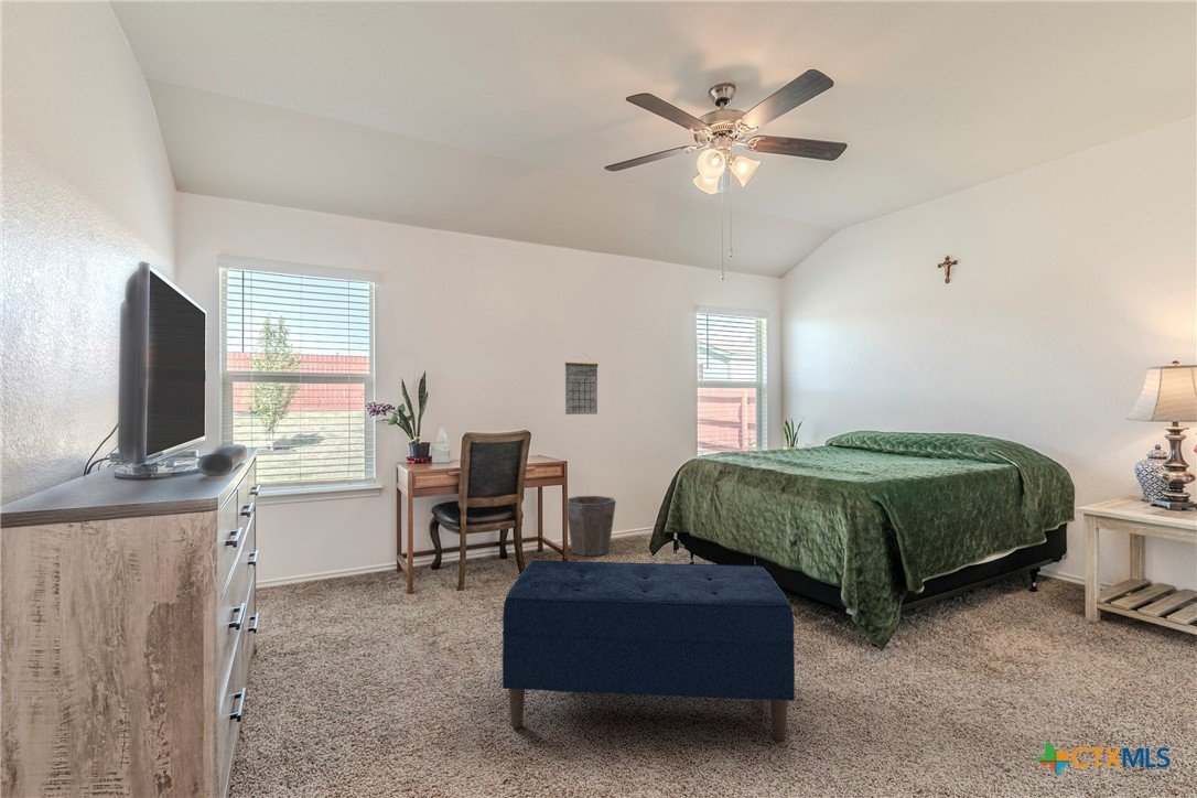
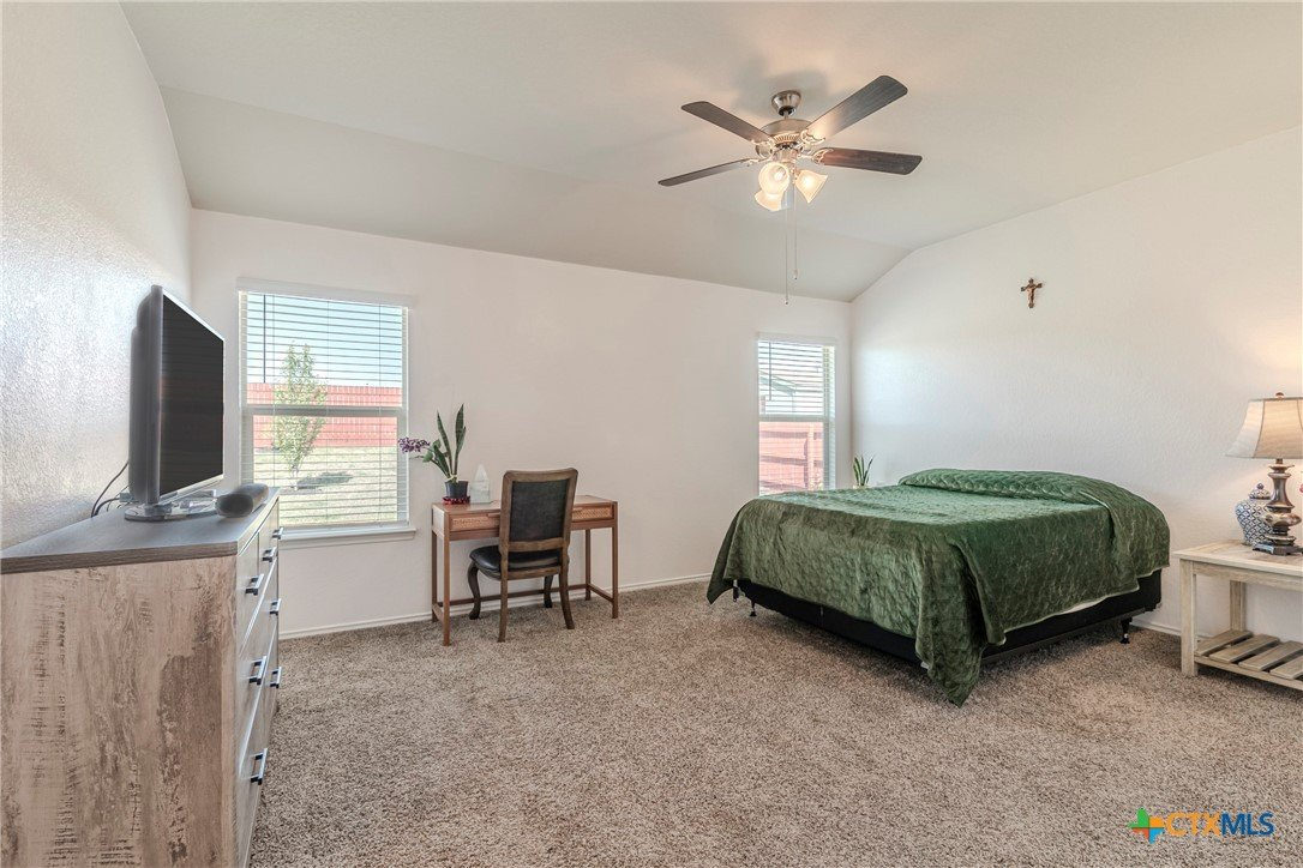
- bench [502,560,796,742]
- calendar [564,352,600,416]
- waste bin [567,495,617,557]
